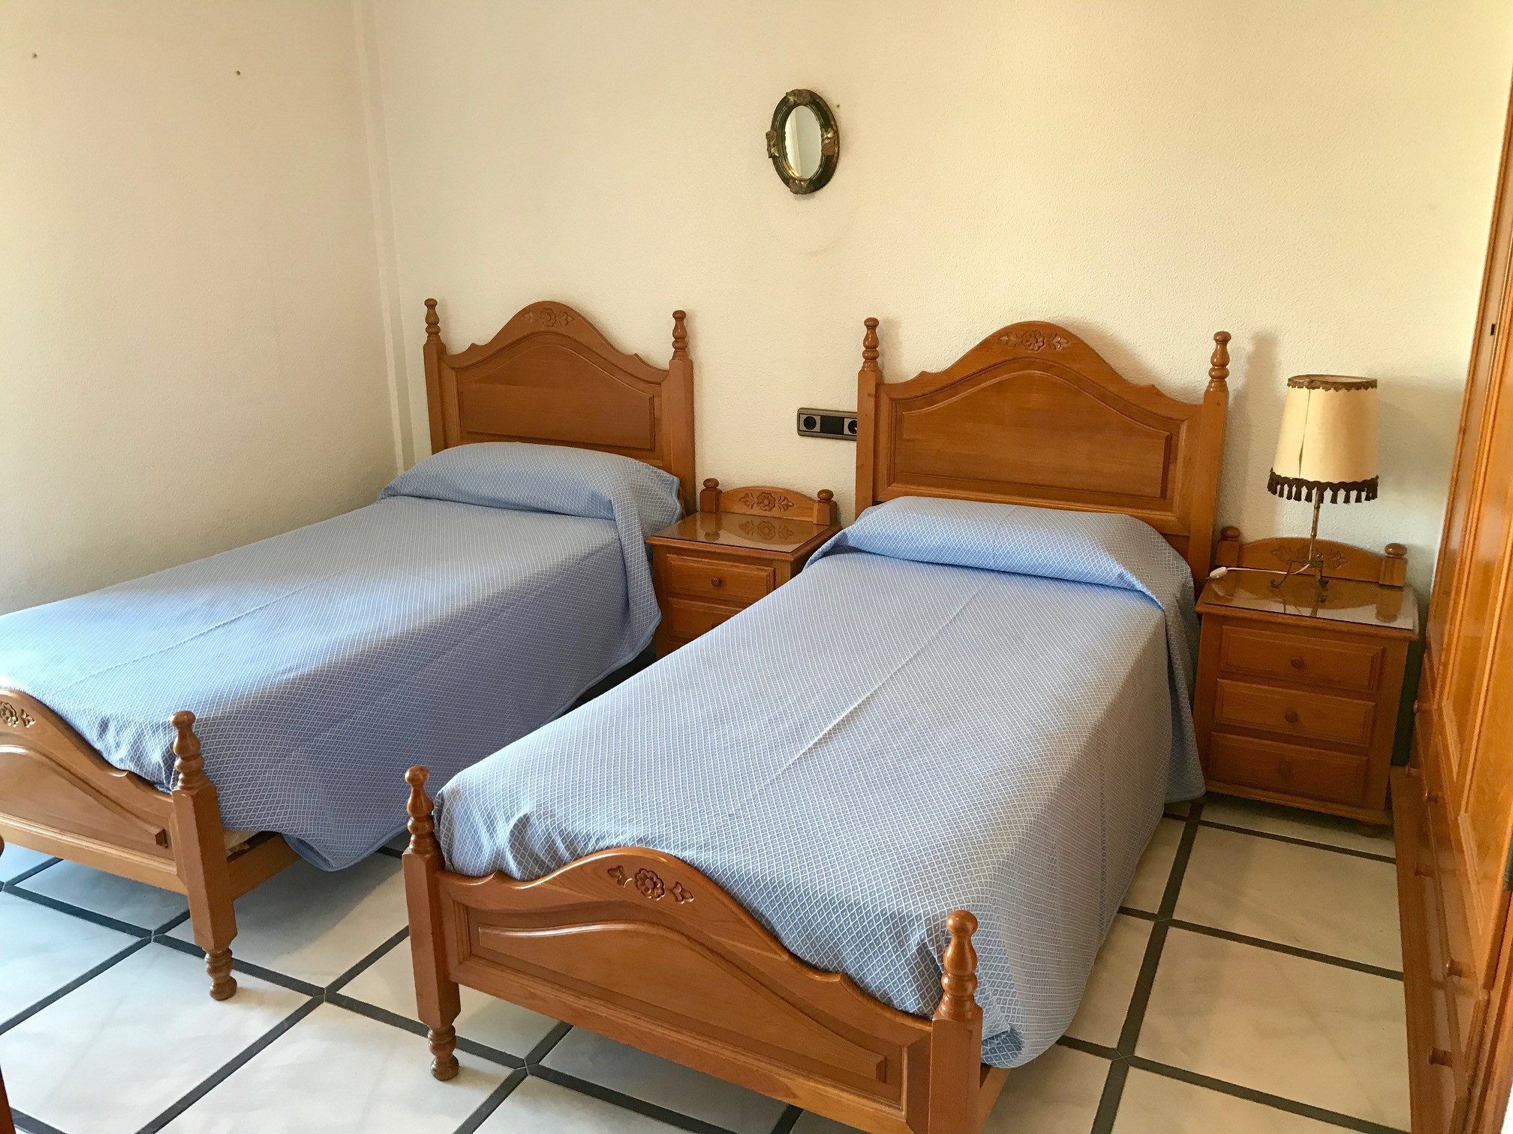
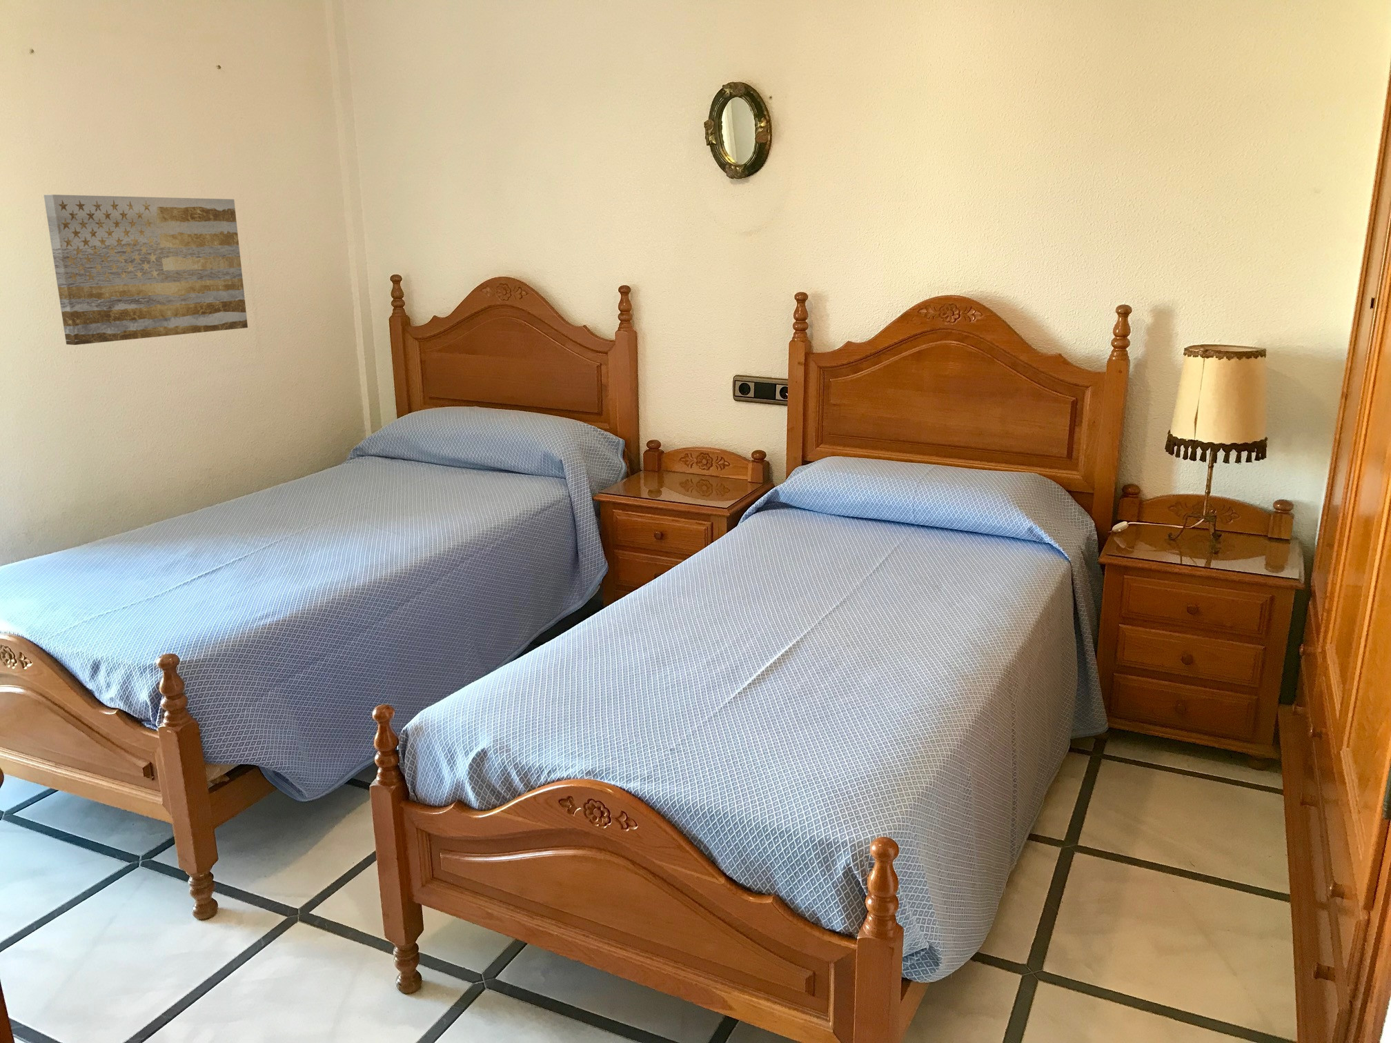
+ wall art [43,194,249,345]
